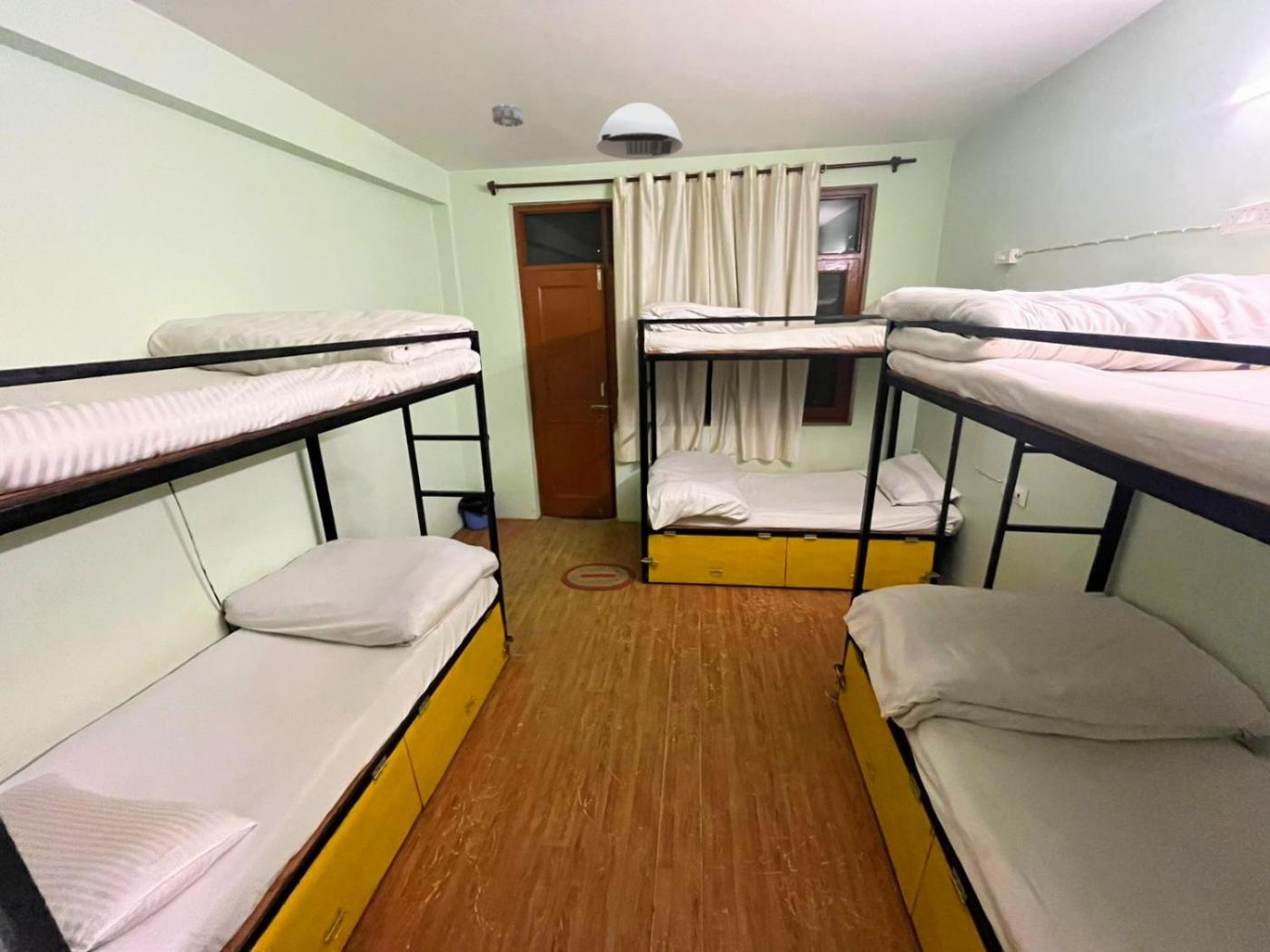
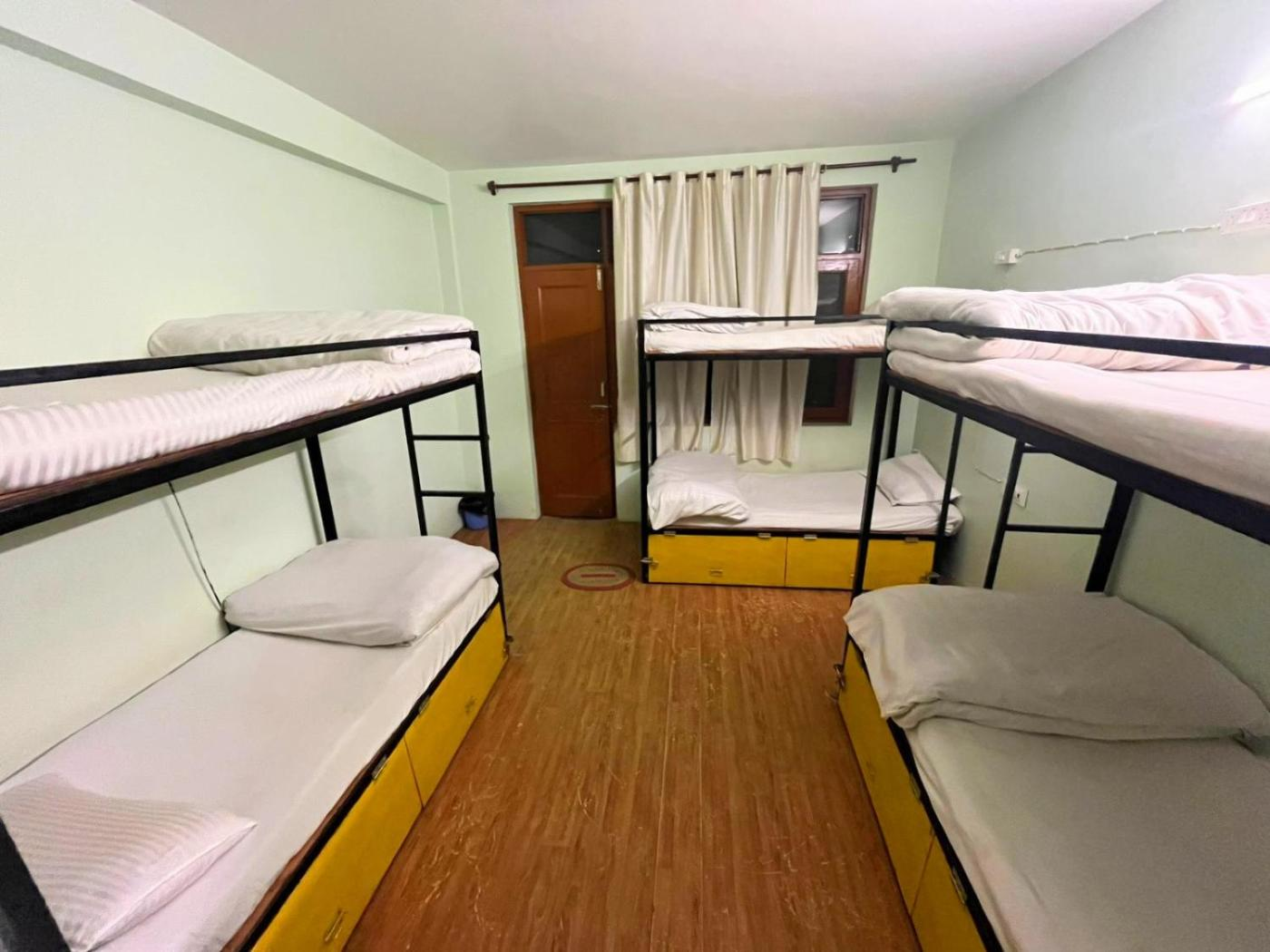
- ceiling light [595,102,684,160]
- smoke detector [491,103,524,128]
